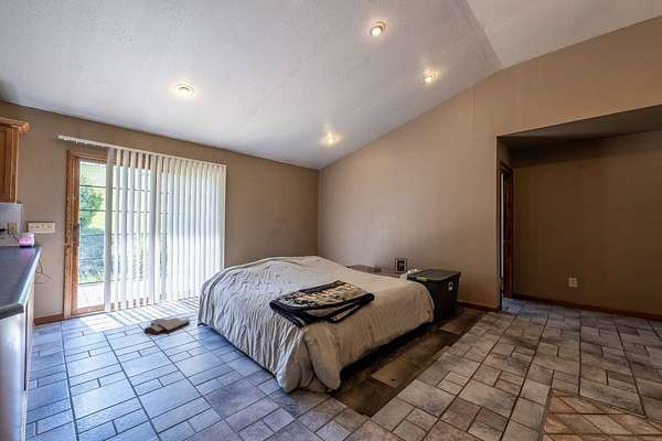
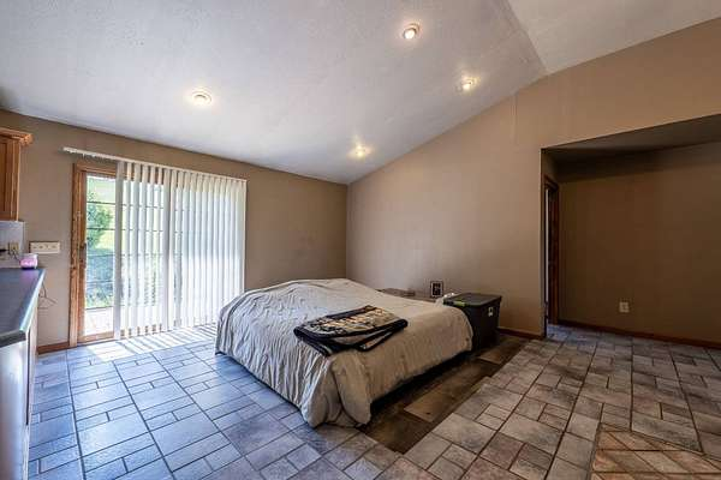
- cardboard box [143,316,191,336]
